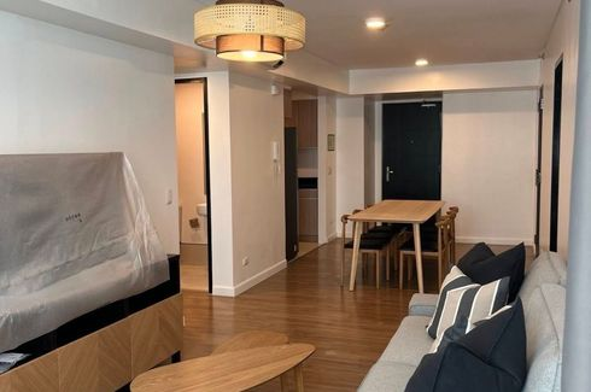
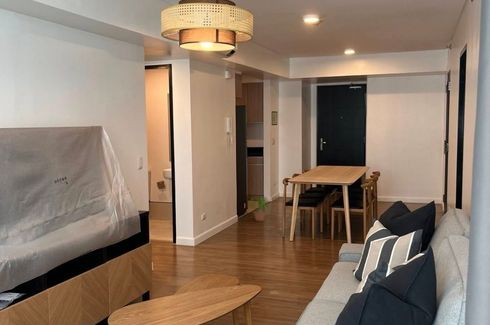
+ potted plant [249,196,270,222]
